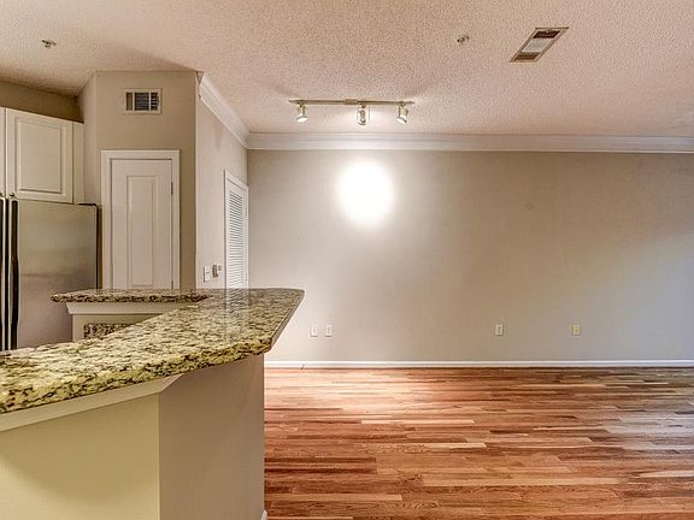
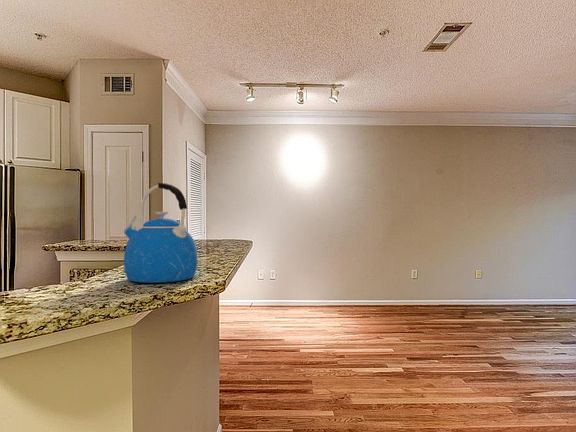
+ kettle [123,182,199,284]
